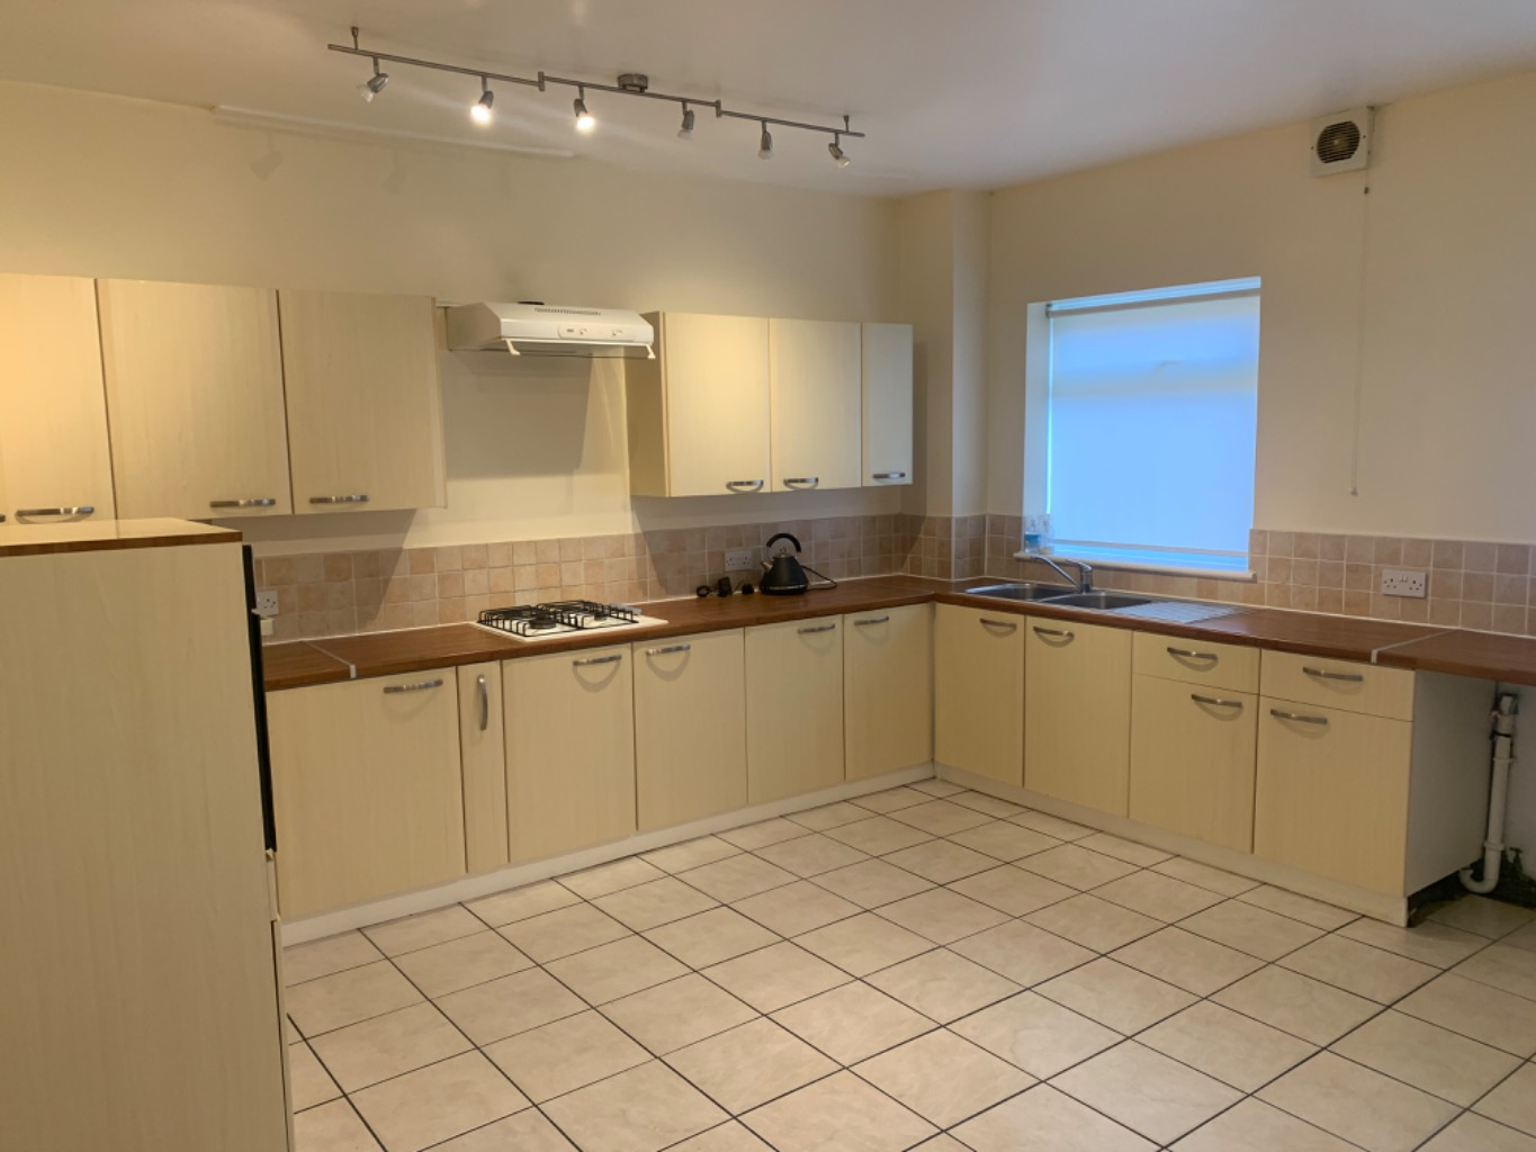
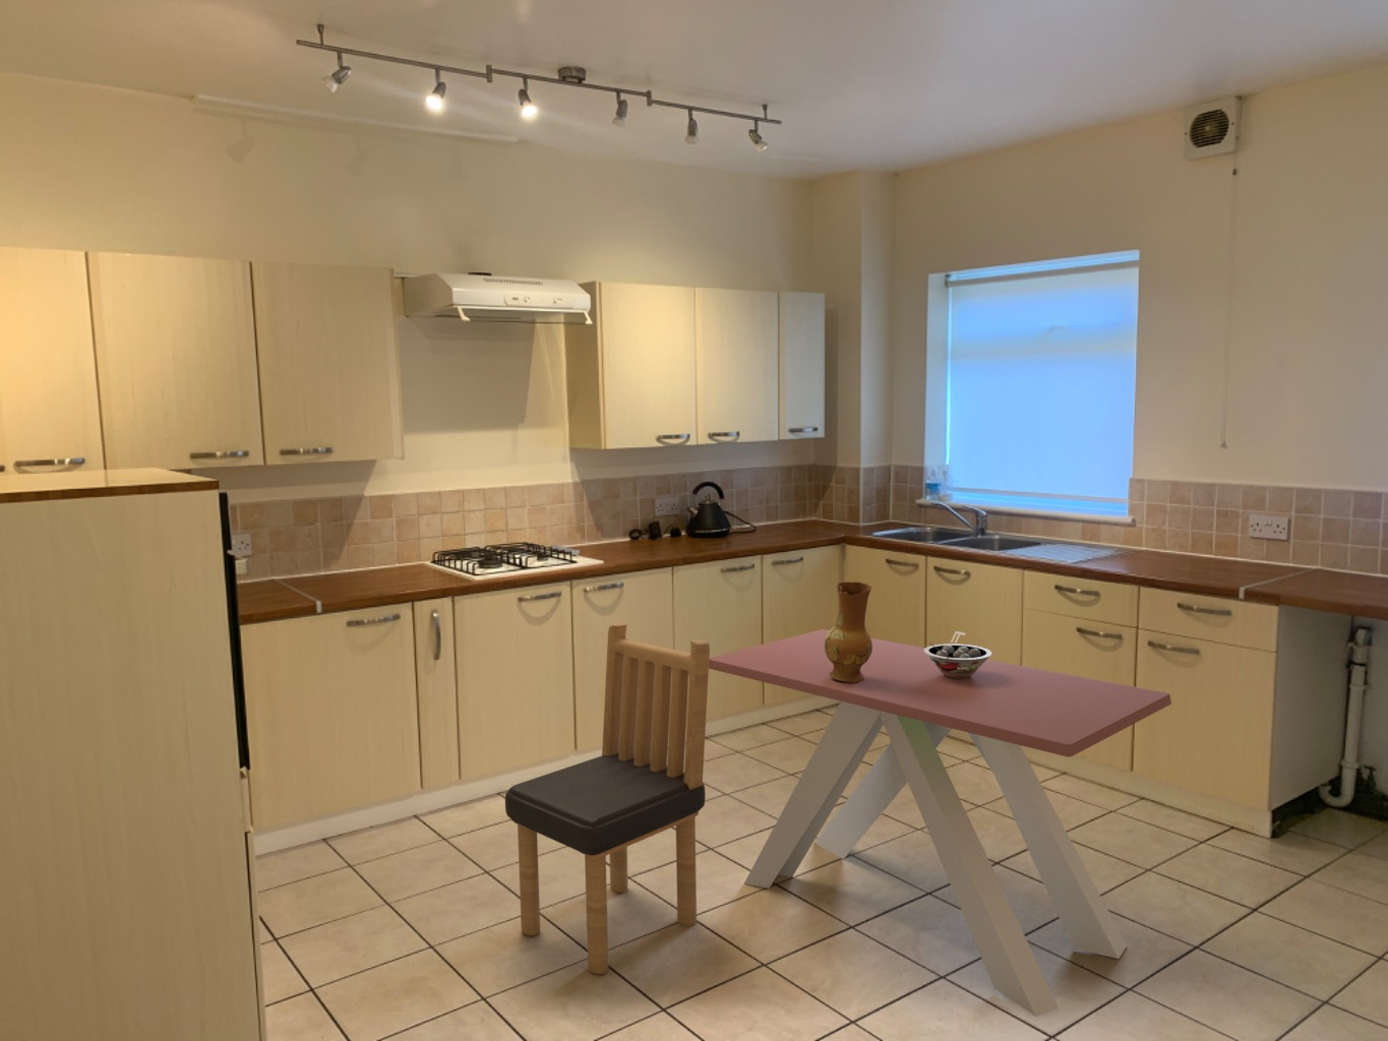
+ bowl [924,630,992,679]
+ dining table [709,629,1173,1018]
+ dining chair [504,623,711,975]
+ ceramic jug [825,581,873,683]
